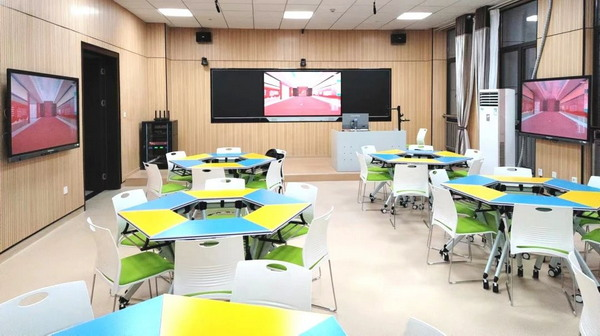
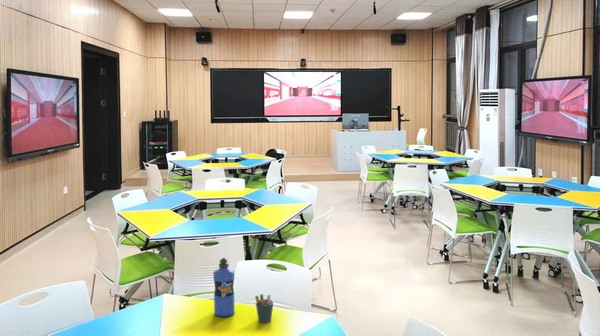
+ water bottle [212,257,236,318]
+ pen holder [254,293,275,324]
